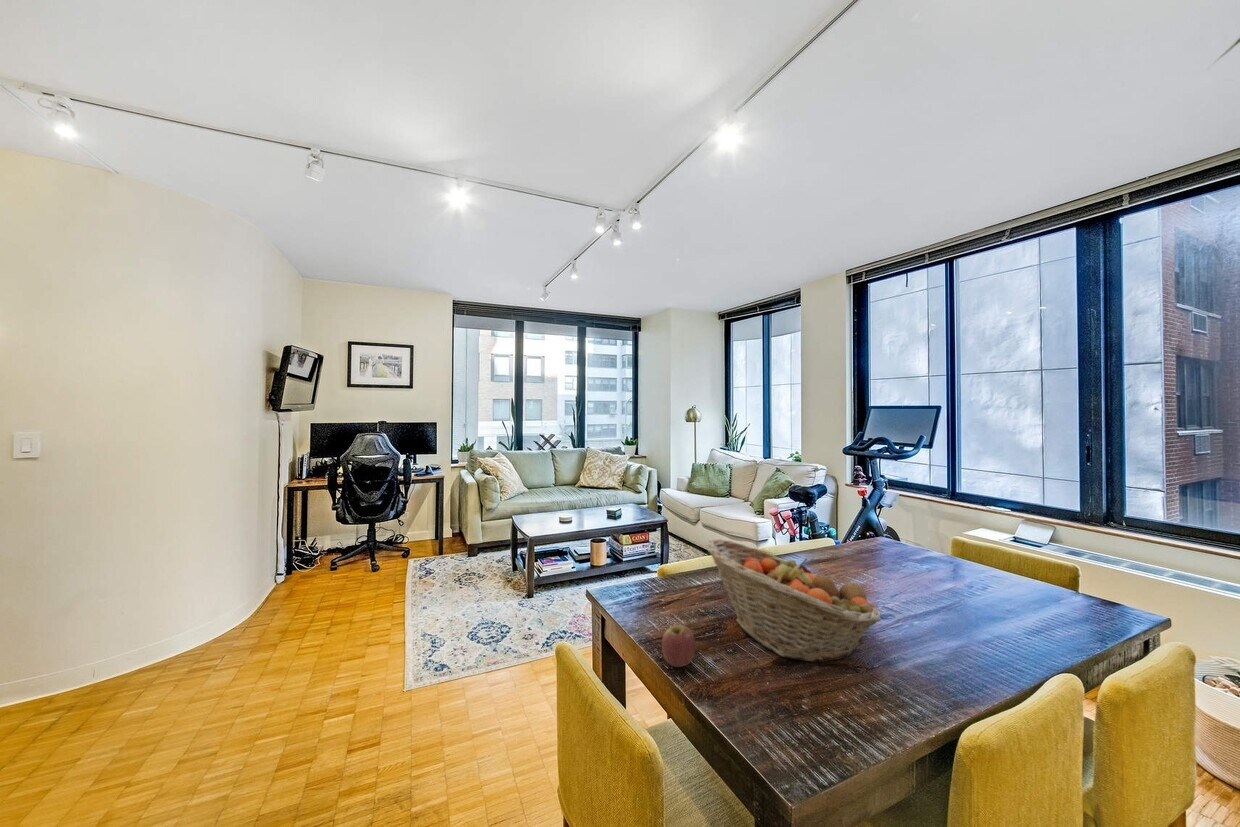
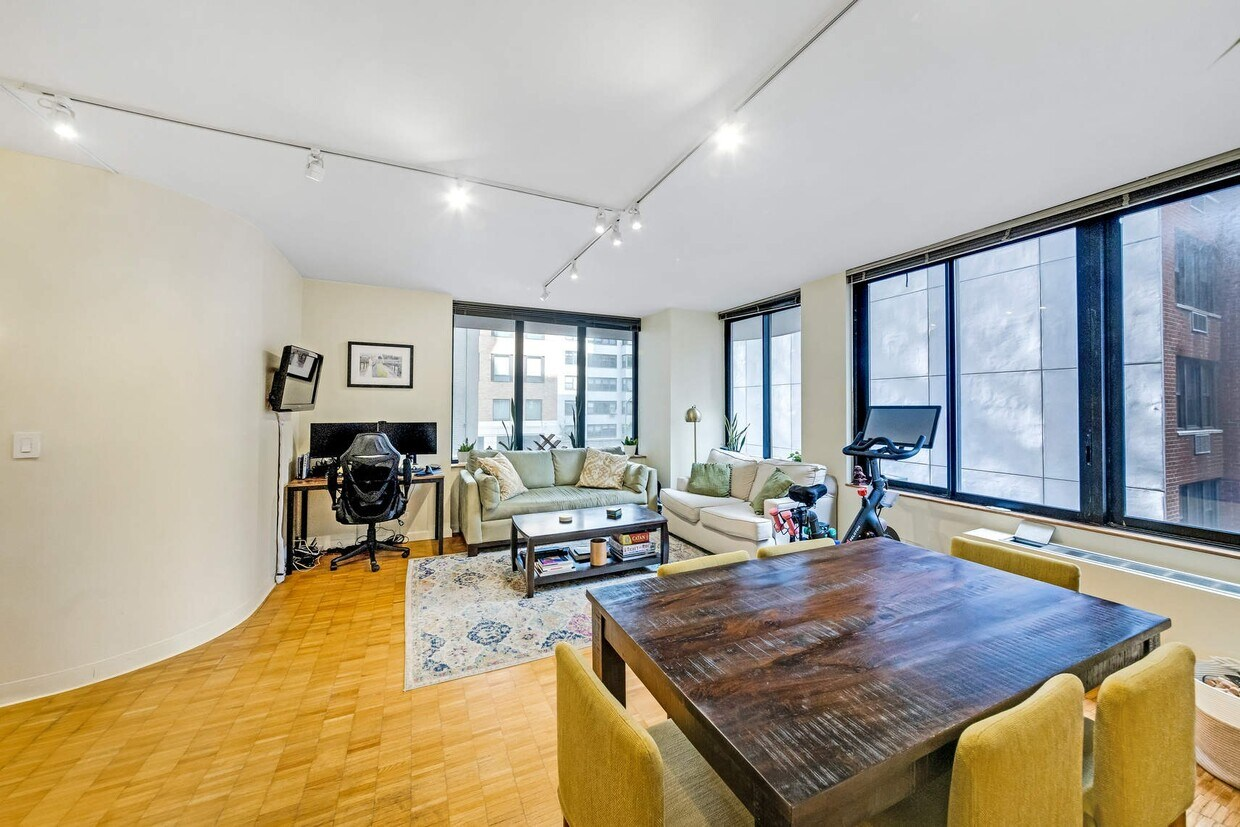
- fruit basket [705,538,883,663]
- apple [661,624,696,668]
